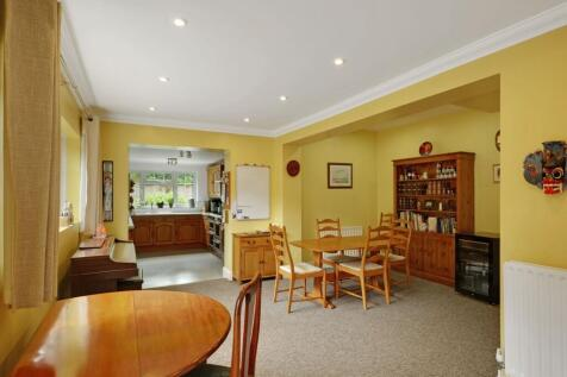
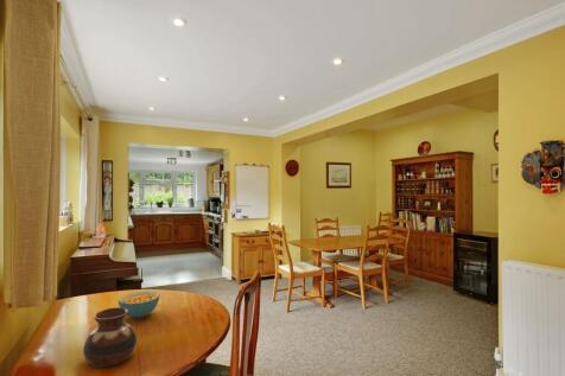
+ cereal bowl [118,289,160,319]
+ vase [82,306,138,369]
